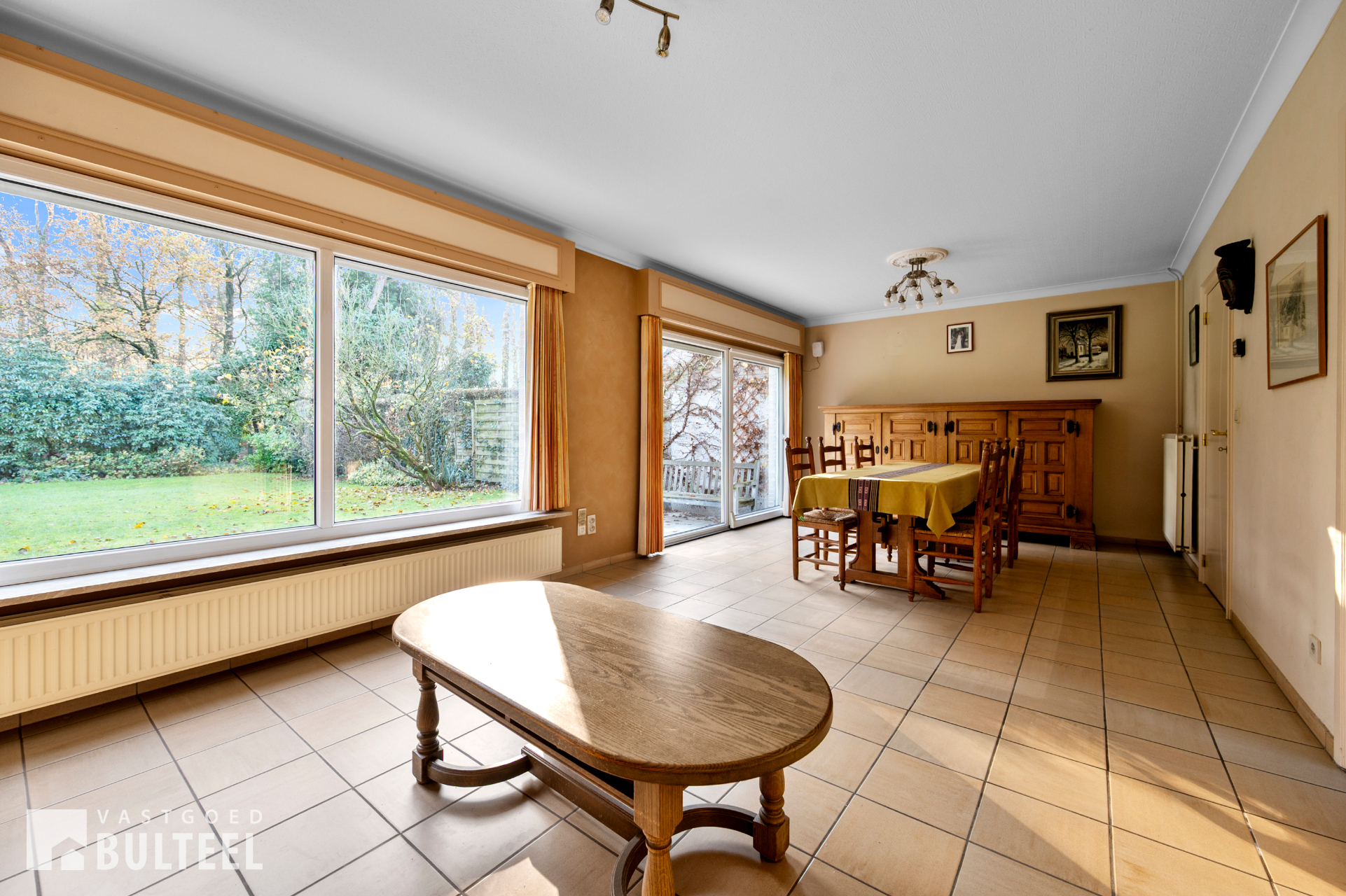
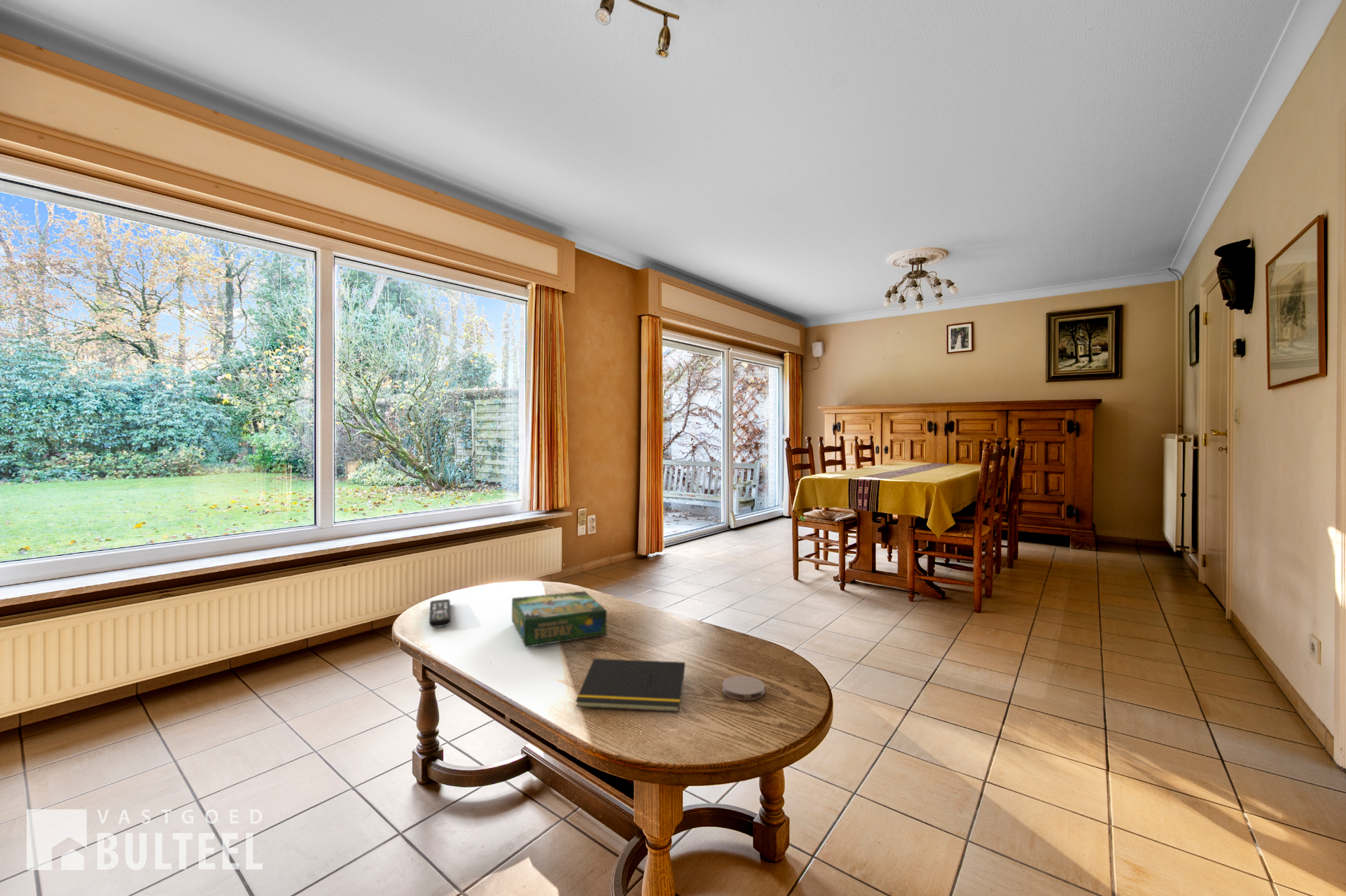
+ remote control [429,598,452,628]
+ coaster [721,675,765,701]
+ notepad [575,658,686,713]
+ board game [511,590,608,648]
